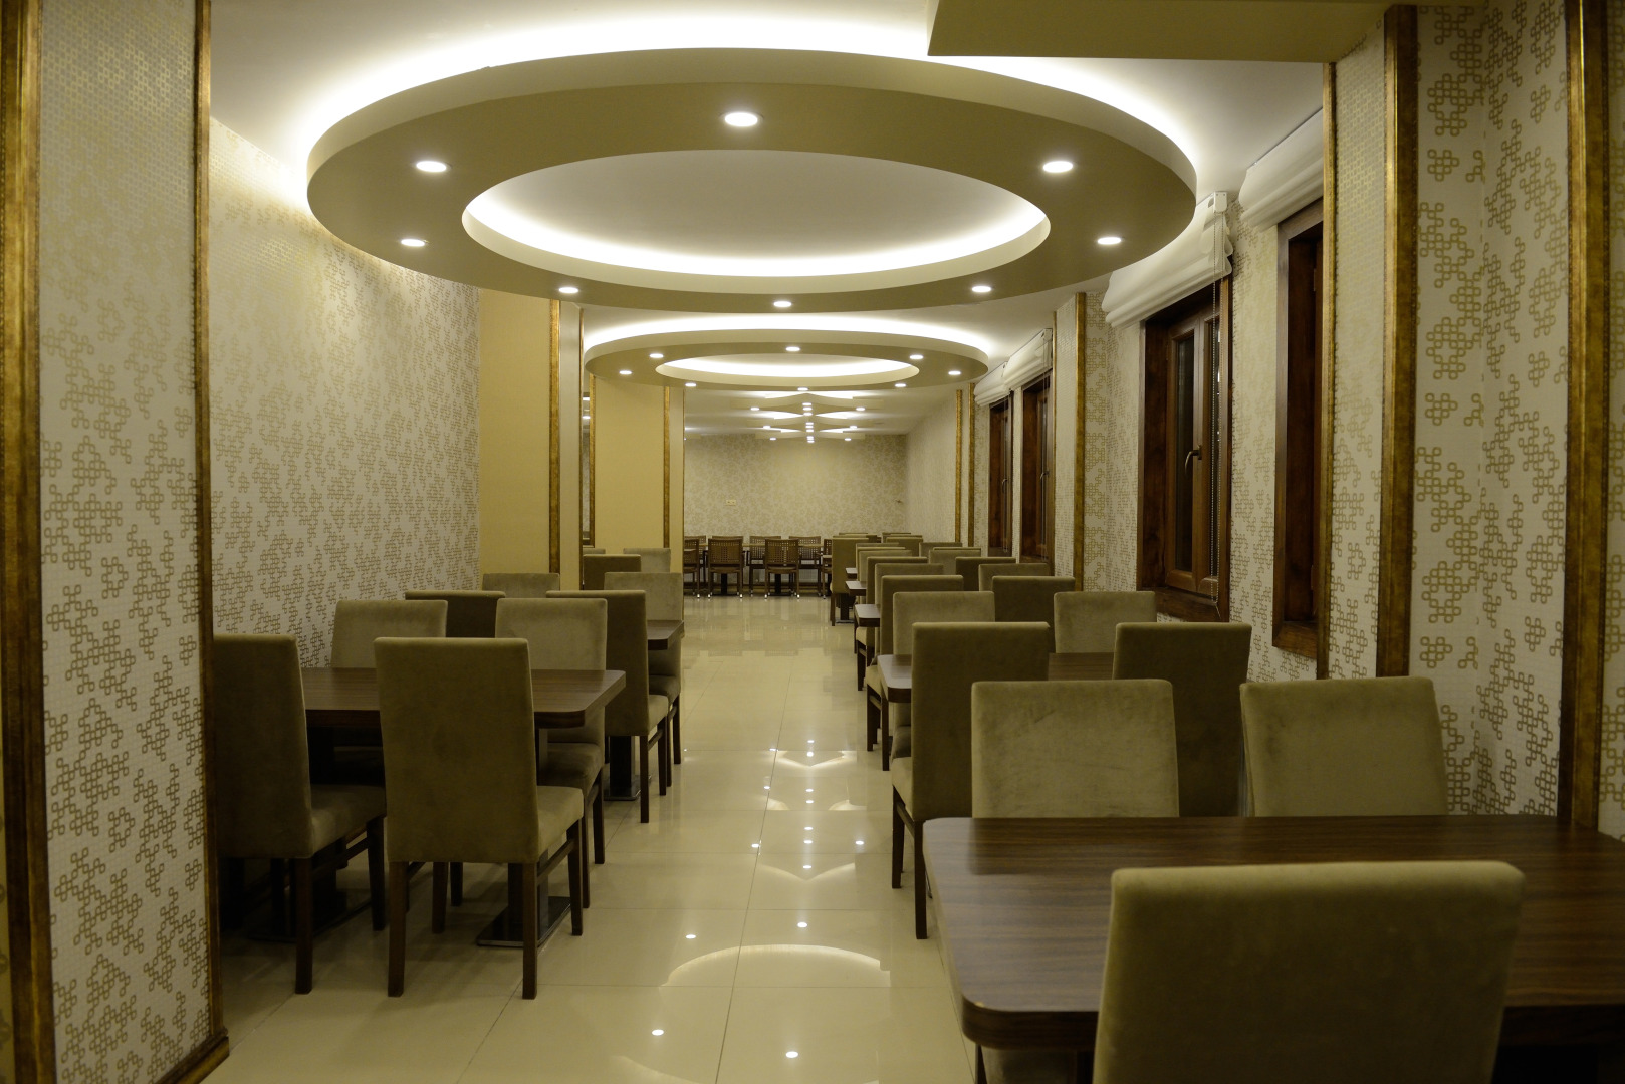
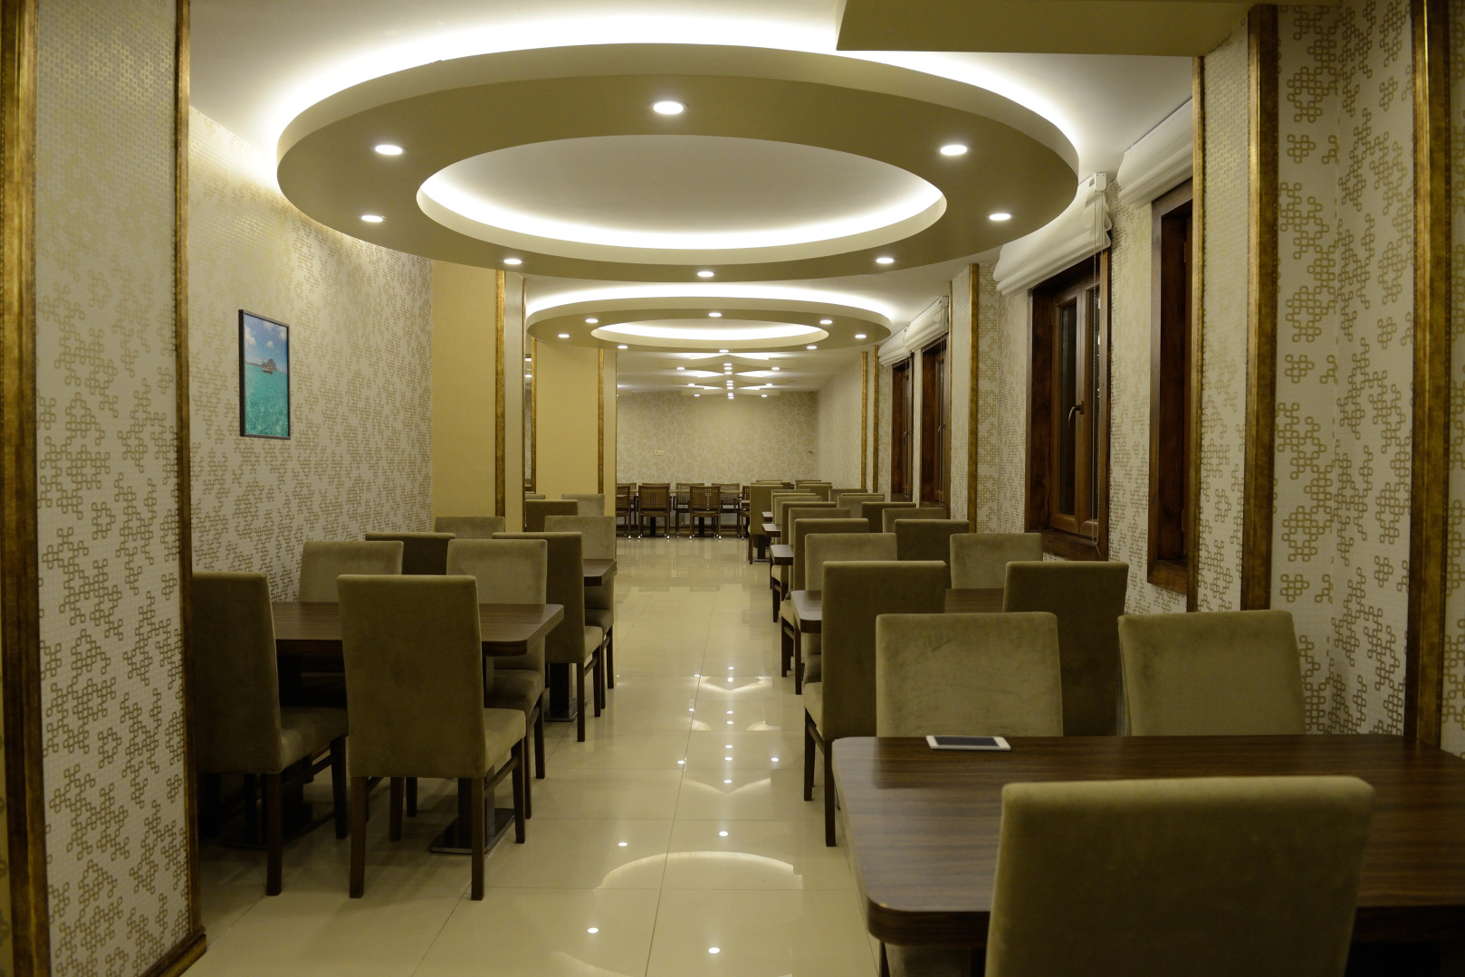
+ cell phone [925,735,1011,751]
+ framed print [237,309,291,442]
